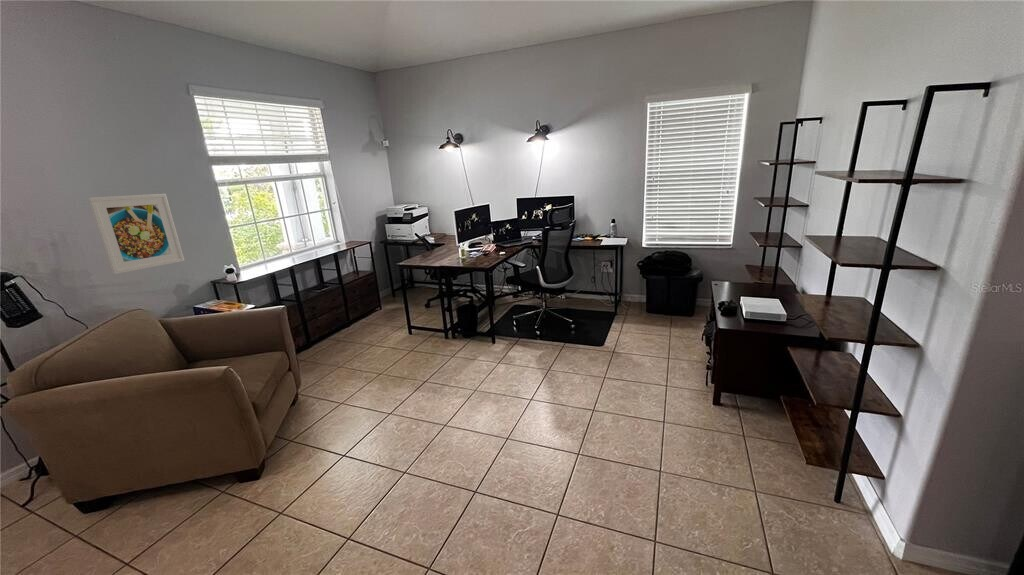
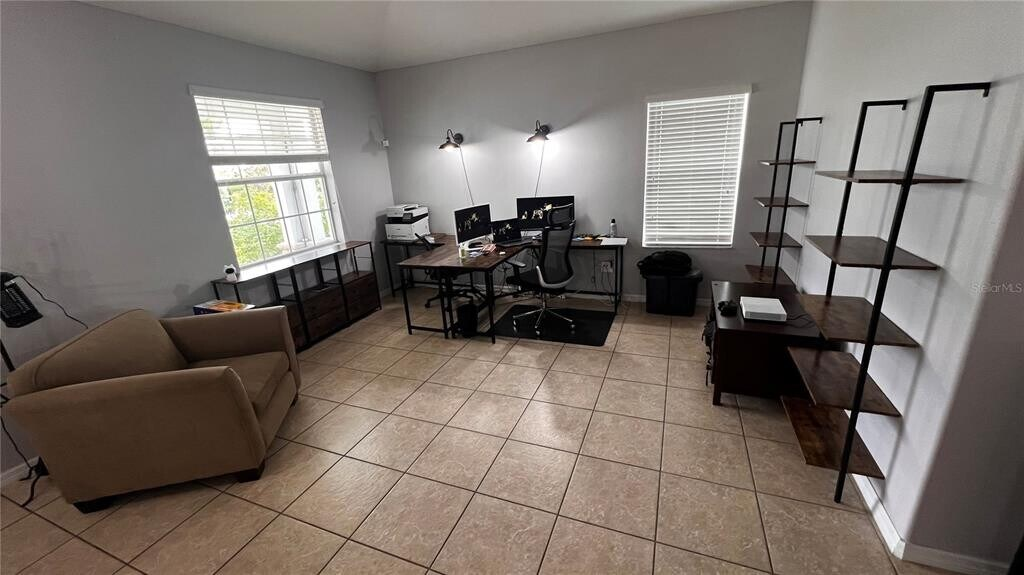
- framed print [87,193,186,275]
